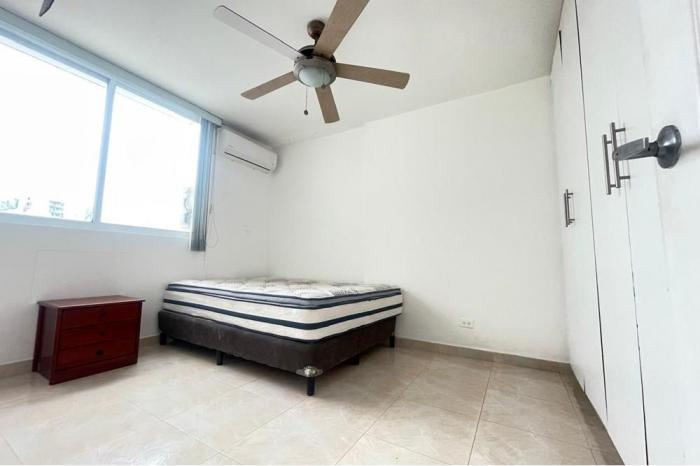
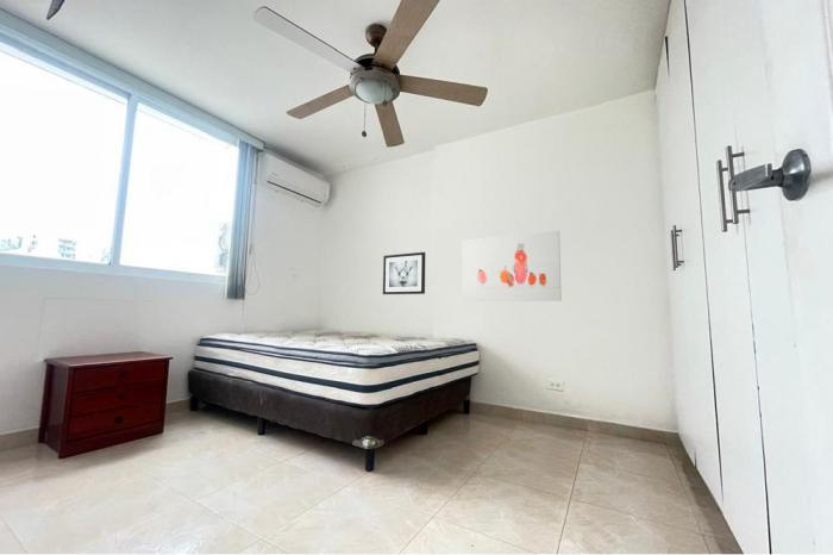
+ wall art [461,230,563,303]
+ wall art [382,251,426,295]
